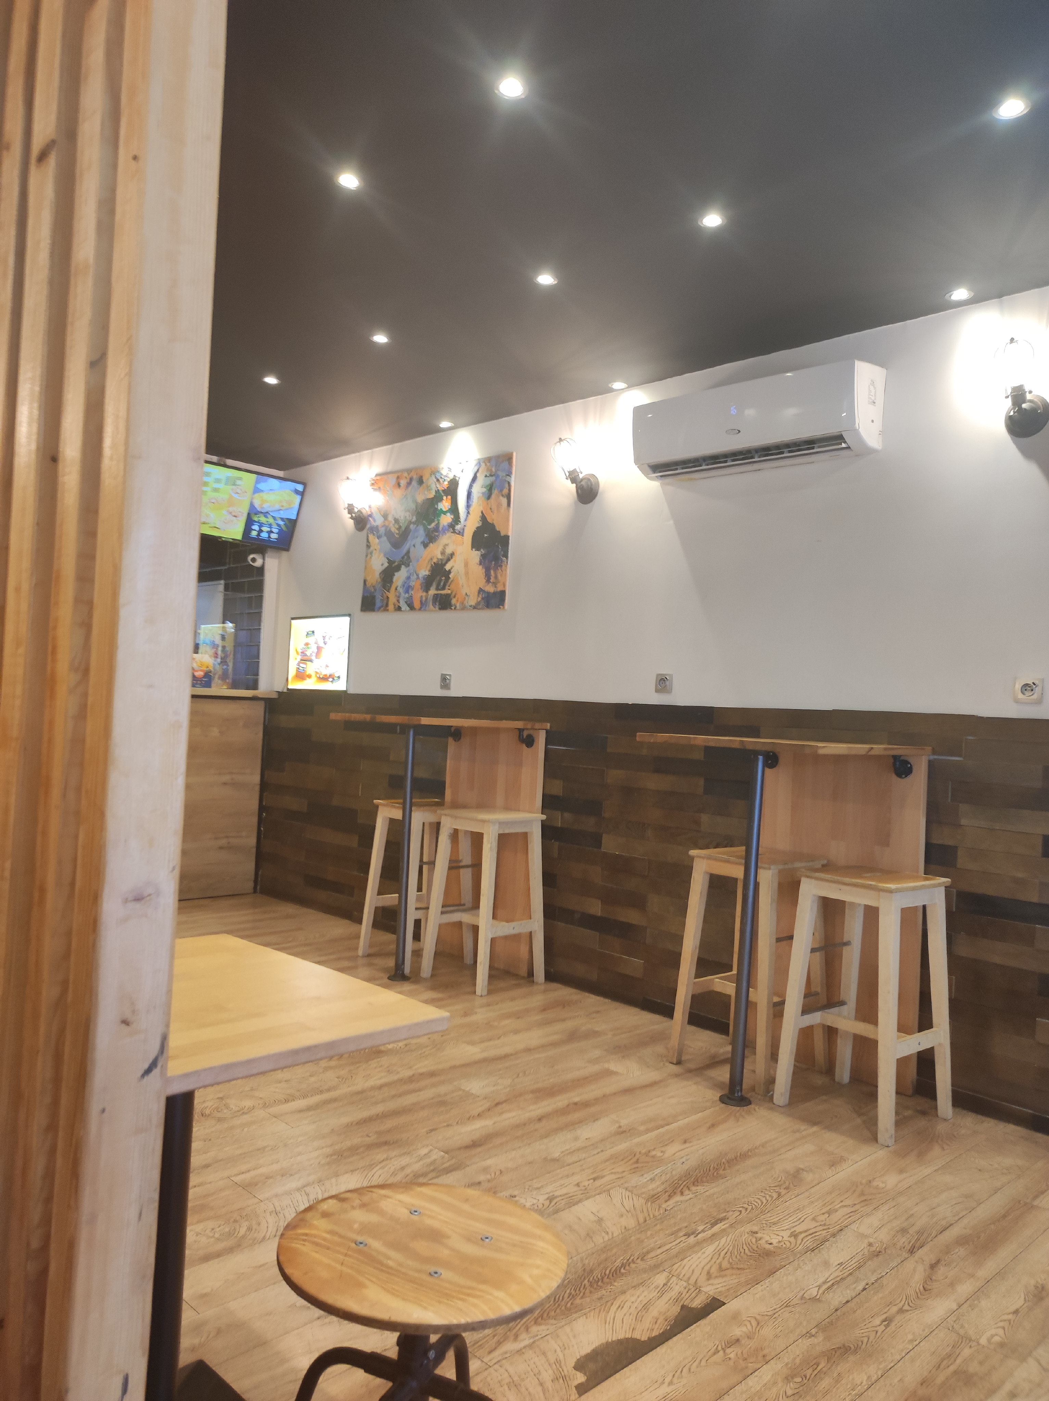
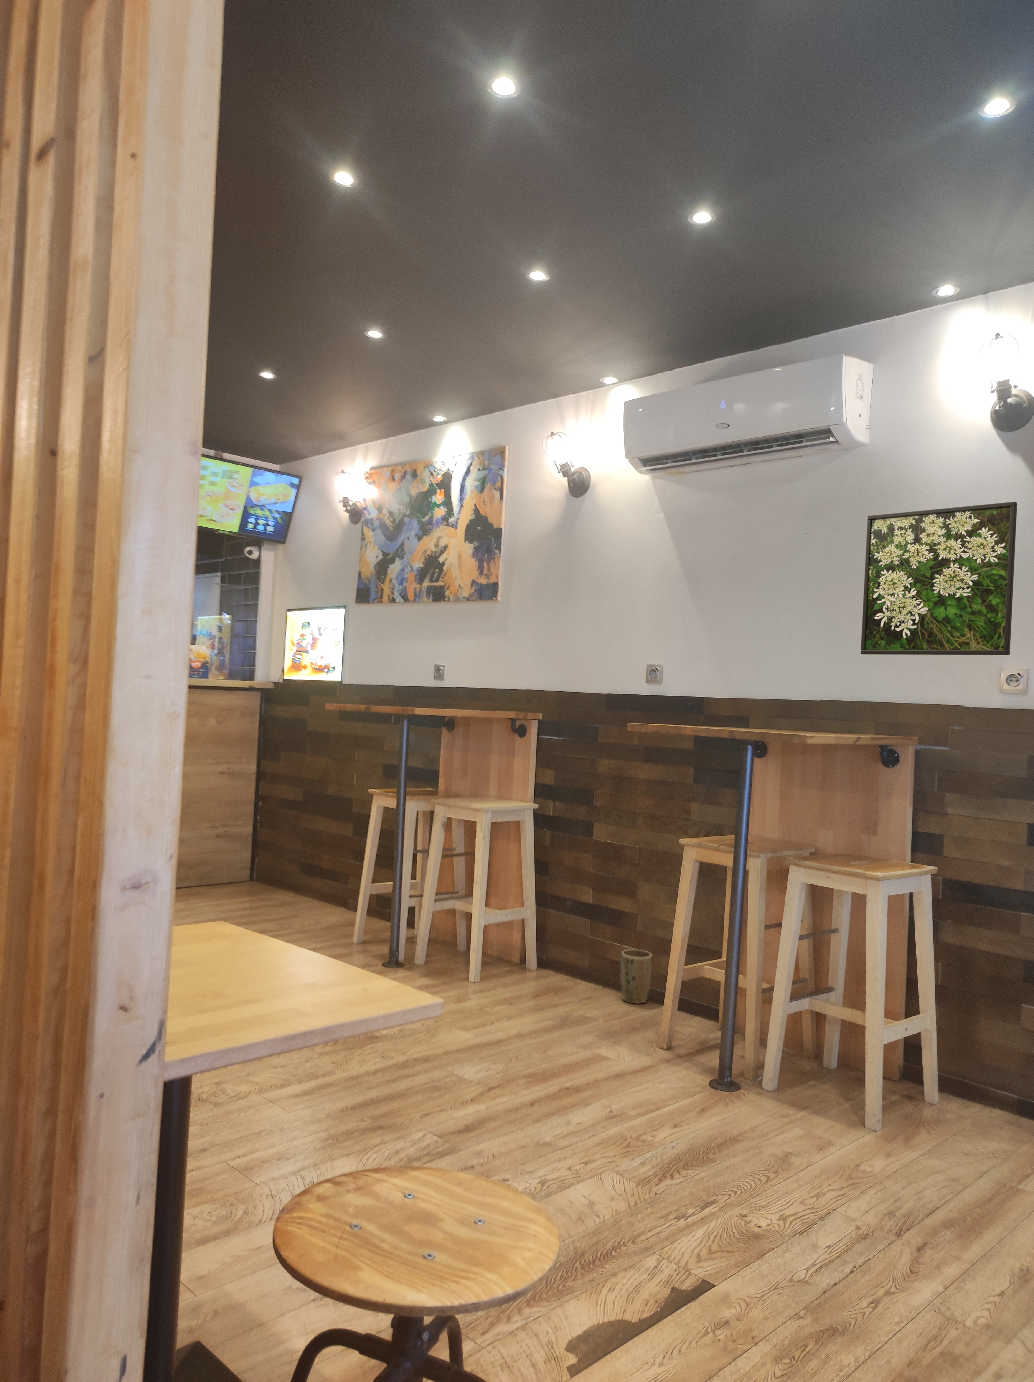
+ plant pot [620,950,653,1004]
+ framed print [860,501,1018,655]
